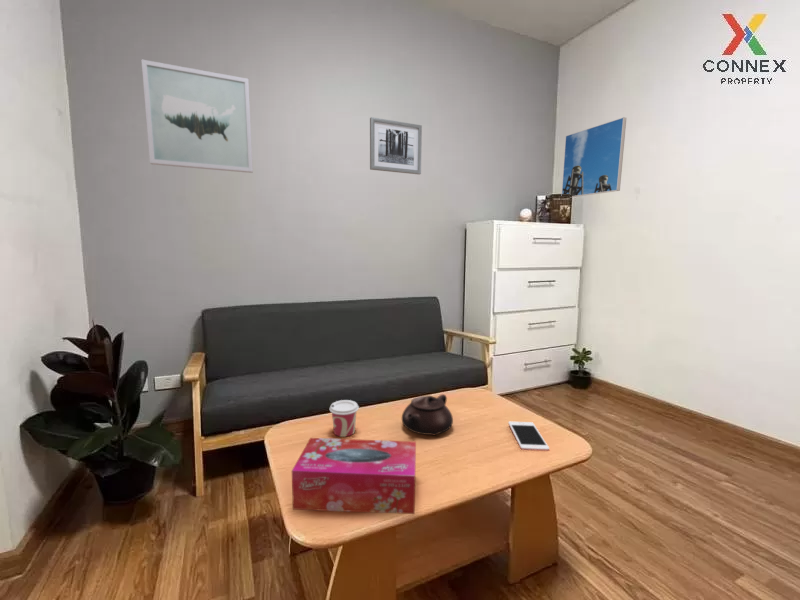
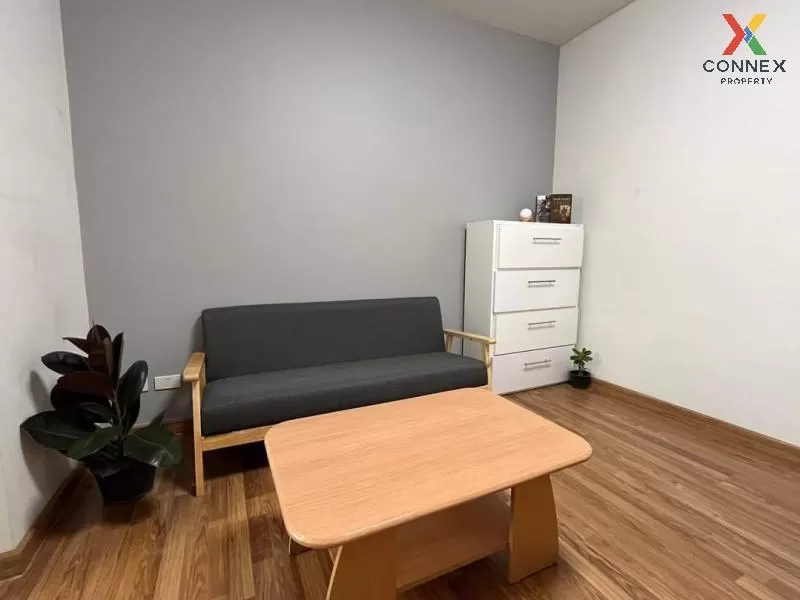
- tissue box [291,437,417,515]
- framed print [561,116,627,198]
- wall art [369,116,423,175]
- wall art [140,58,254,174]
- cup [329,399,360,438]
- cell phone [507,421,550,452]
- teapot [401,393,454,436]
